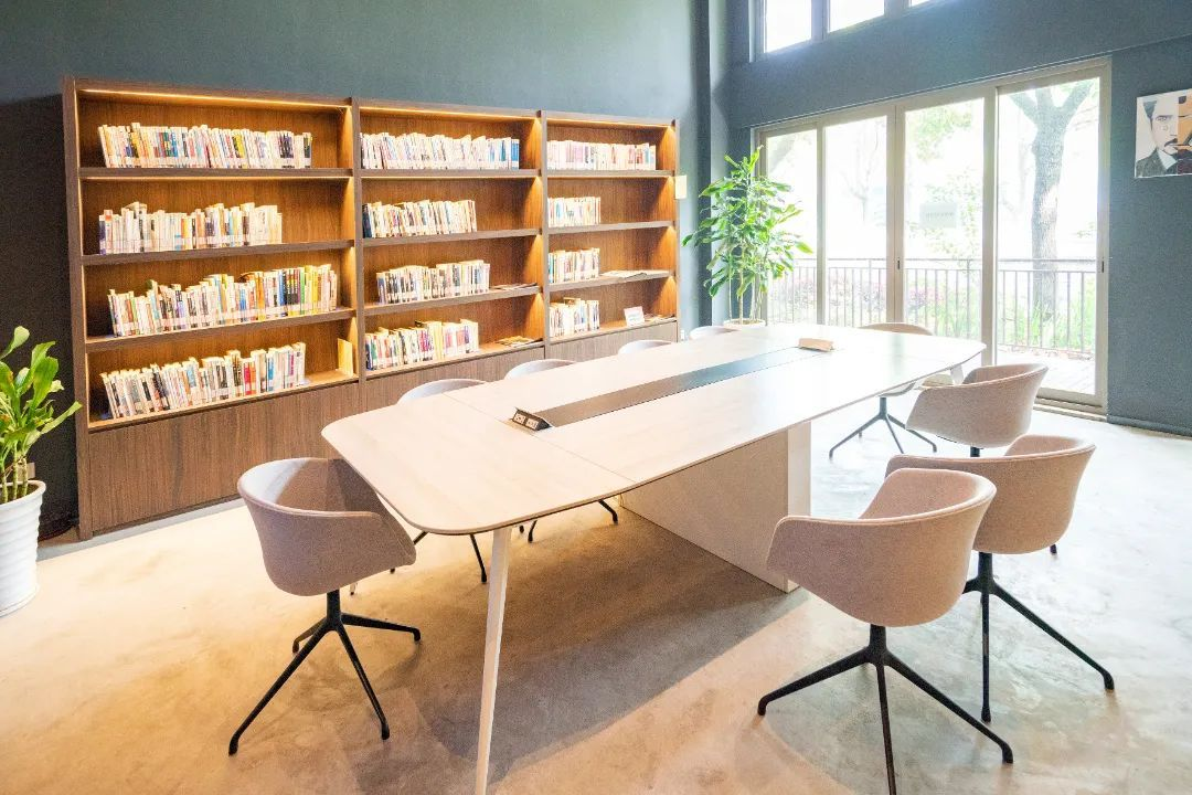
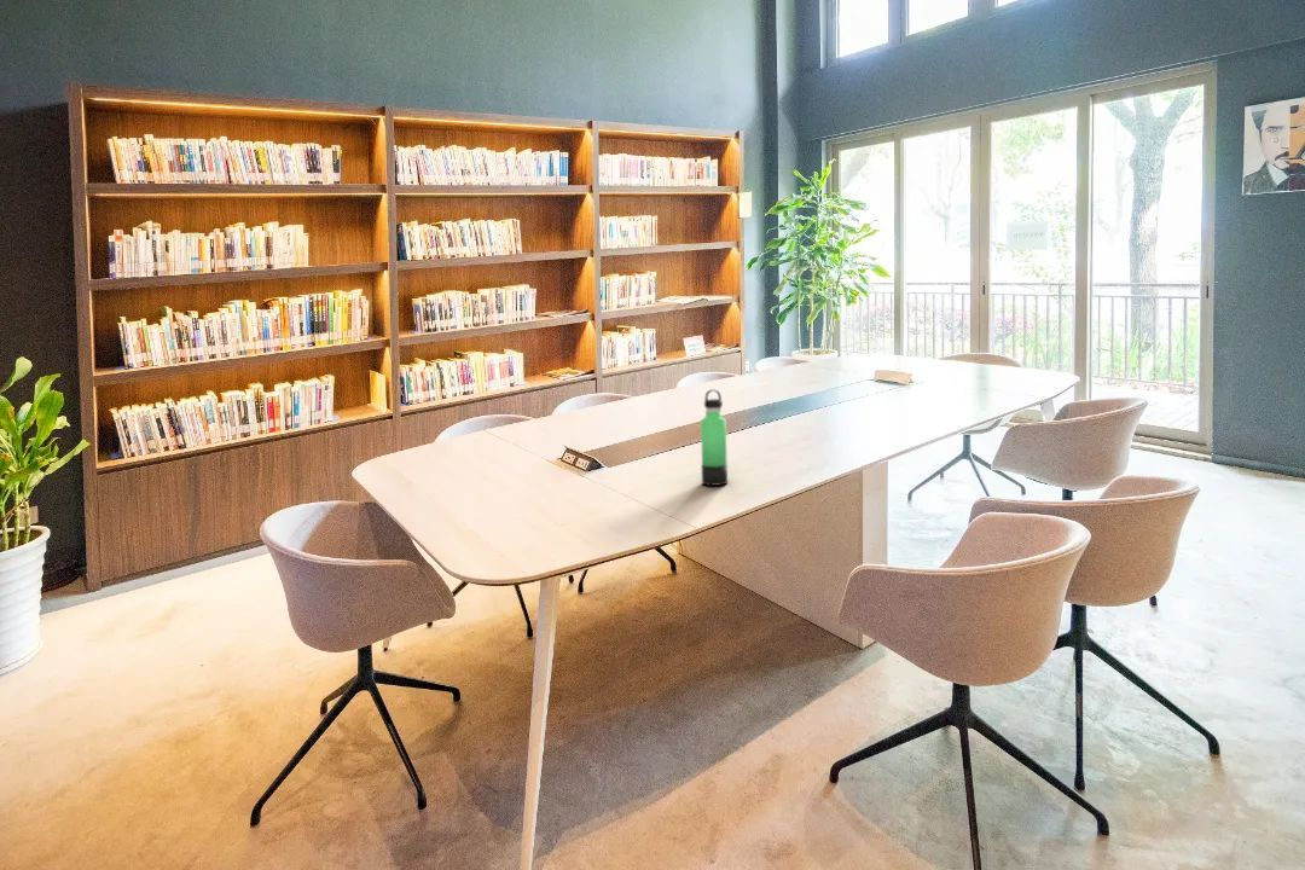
+ thermos bottle [700,388,729,487]
